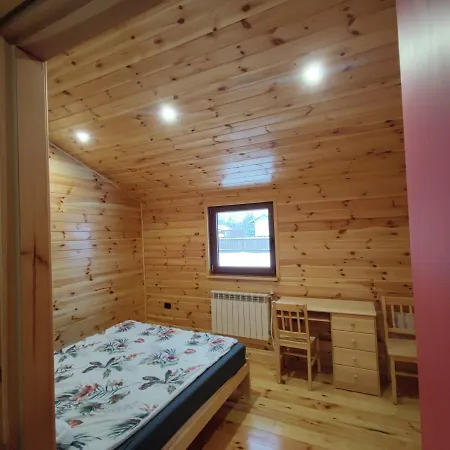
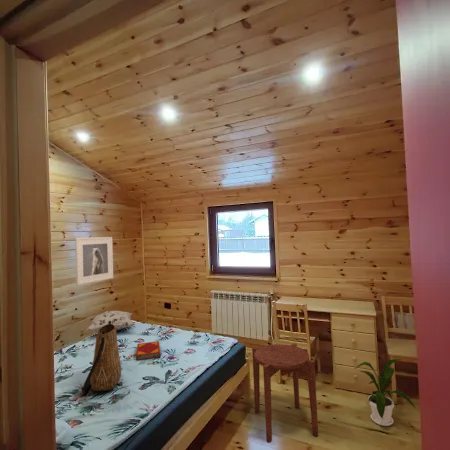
+ tote bag [81,321,122,394]
+ hardback book [135,340,161,361]
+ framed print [74,236,114,286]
+ side table [251,343,319,444]
+ decorative pillow [85,310,135,332]
+ house plant [354,358,416,427]
